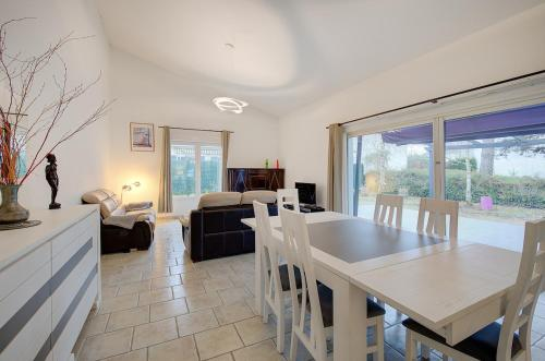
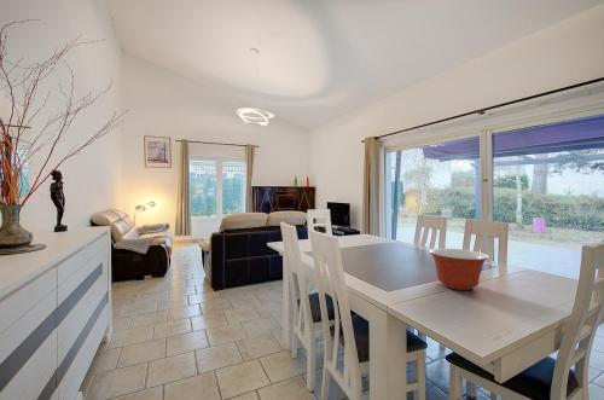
+ mixing bowl [429,248,490,291]
